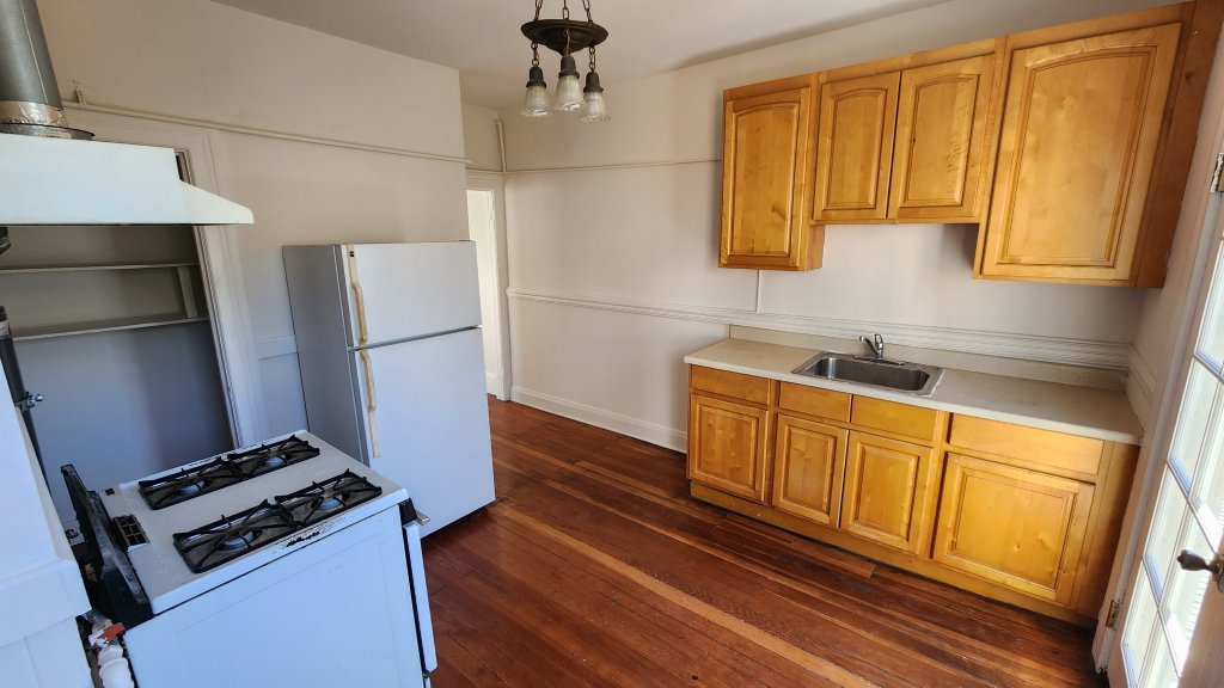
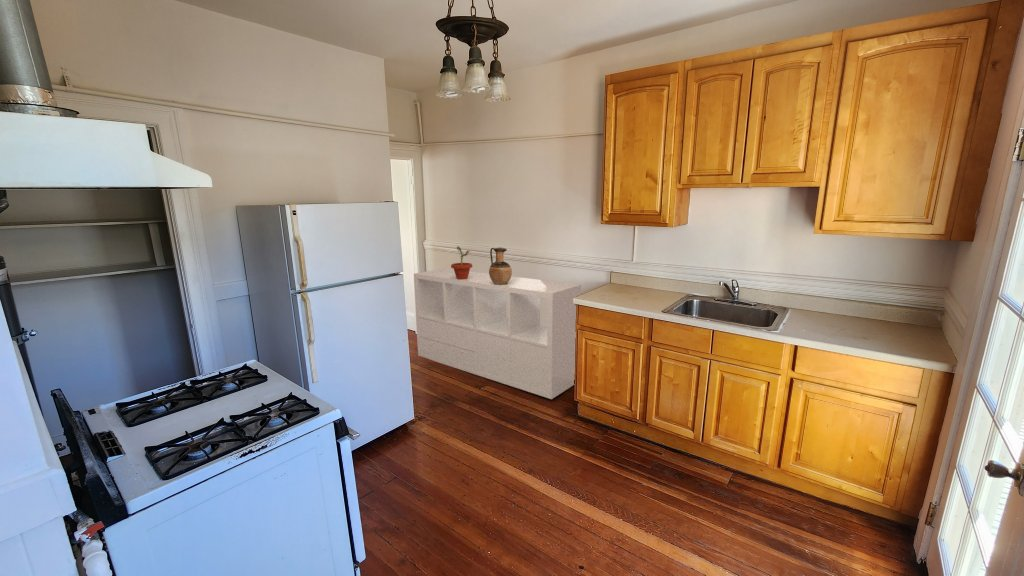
+ storage cabinet [413,267,582,400]
+ potted plant [450,245,473,279]
+ ceramic jug [488,246,513,285]
